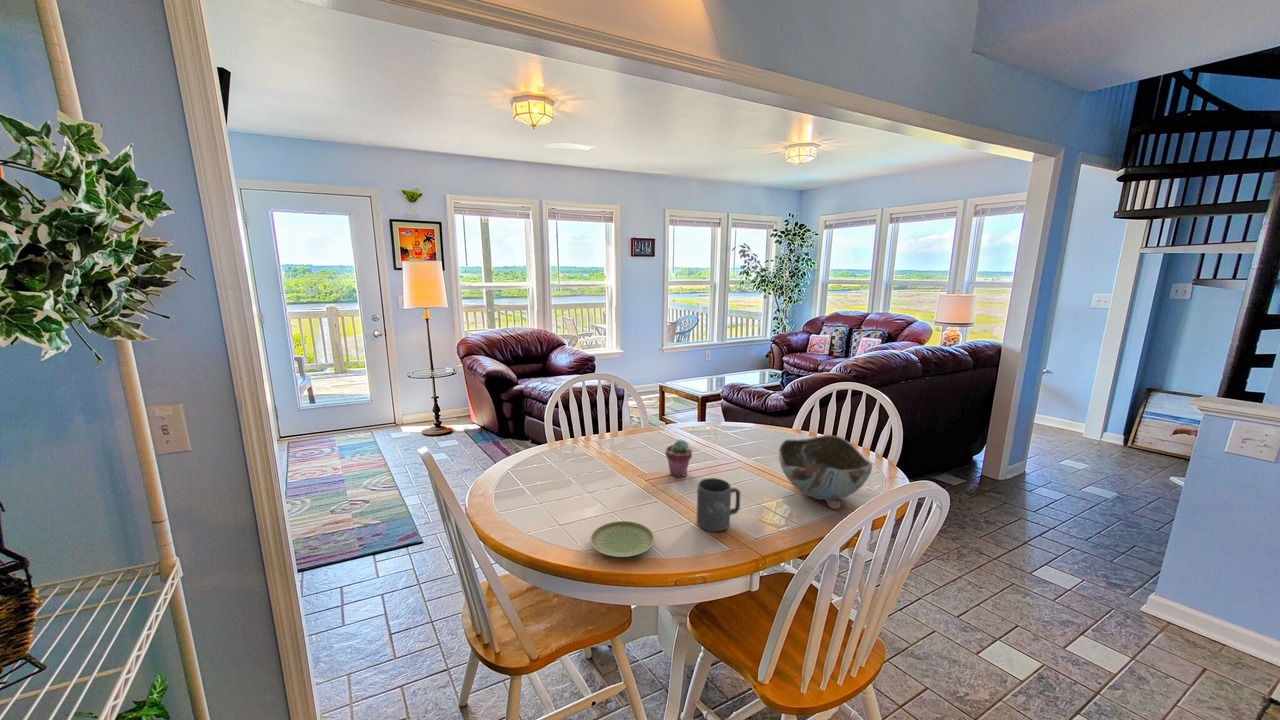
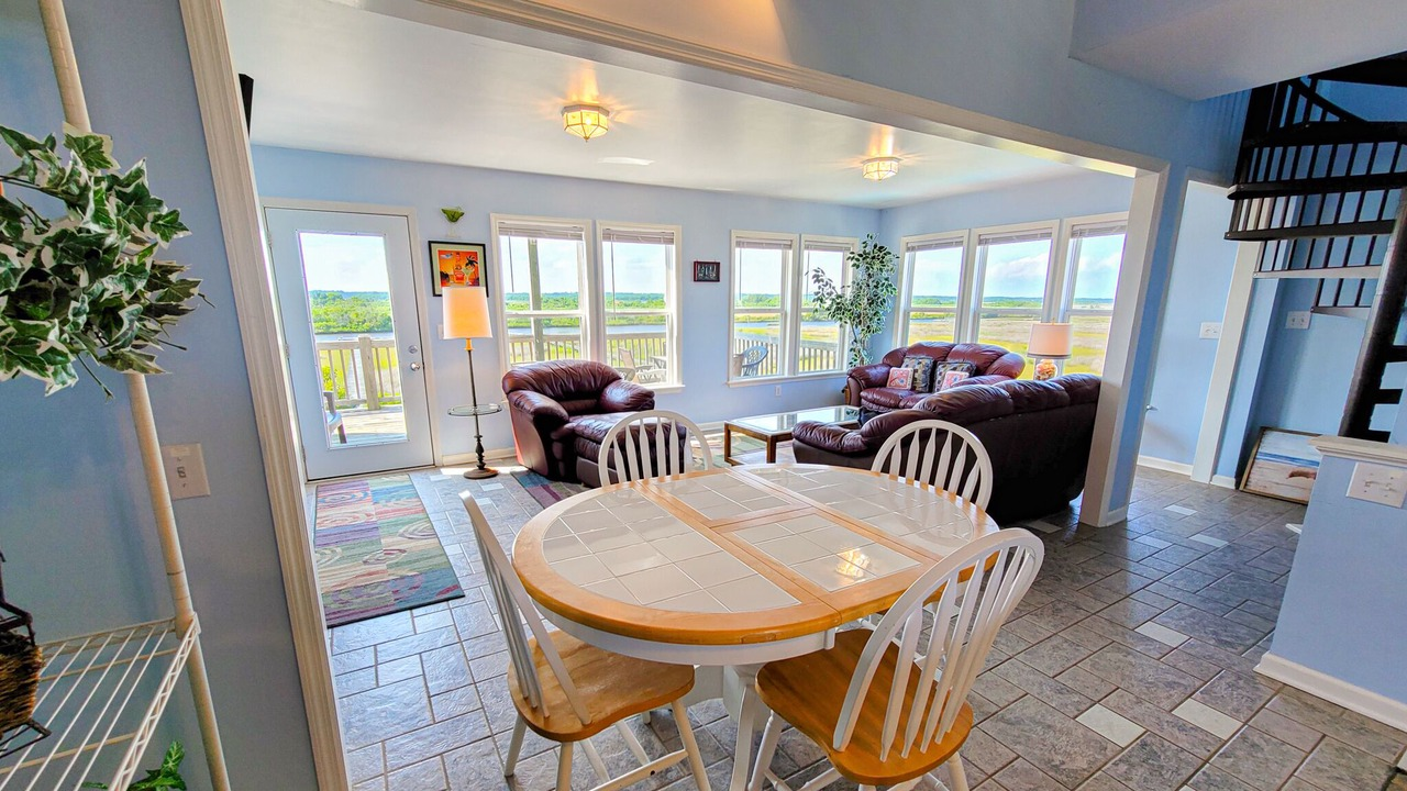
- bowl [778,434,873,510]
- mug [696,477,741,532]
- plate [589,520,655,558]
- potted succulent [665,439,693,478]
